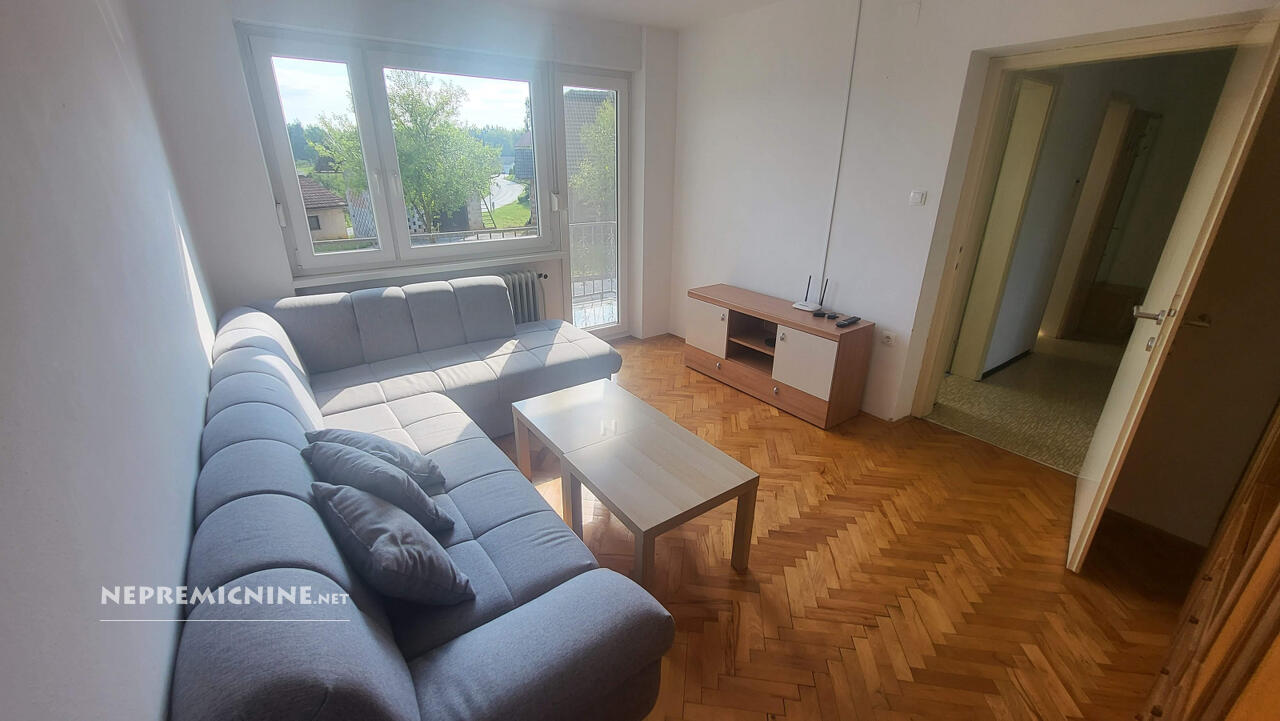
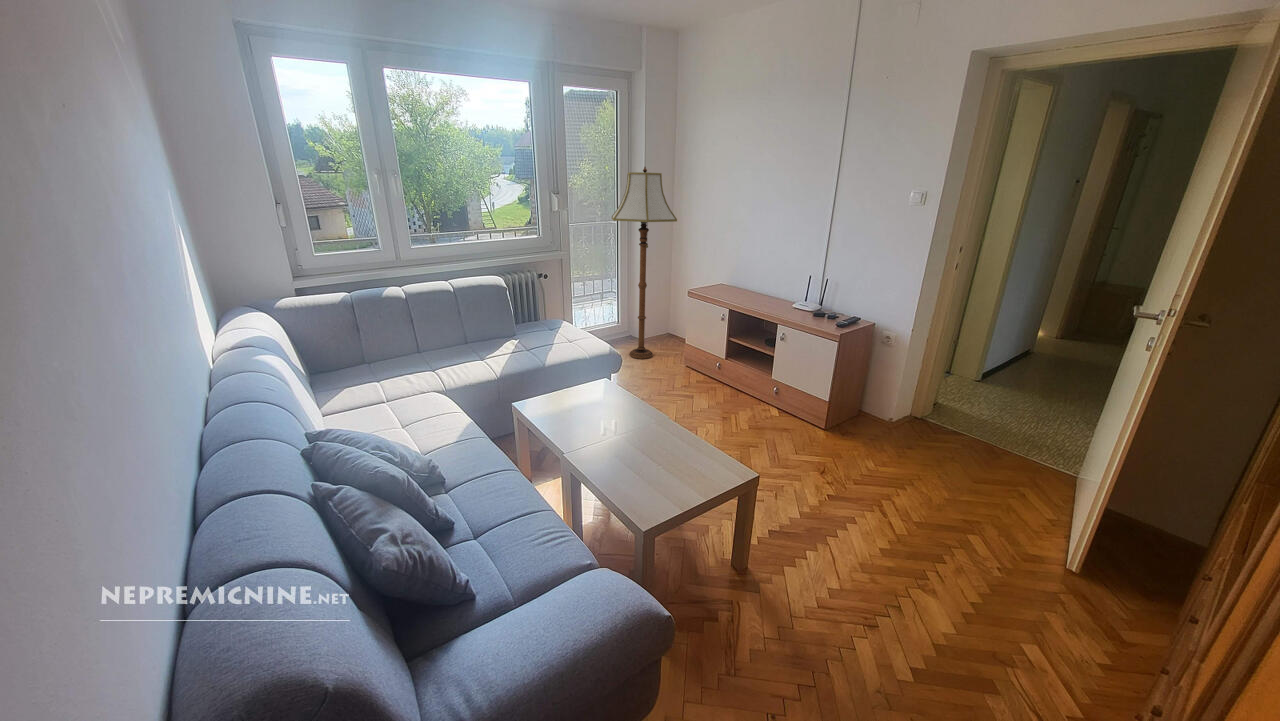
+ floor lamp [611,166,678,360]
